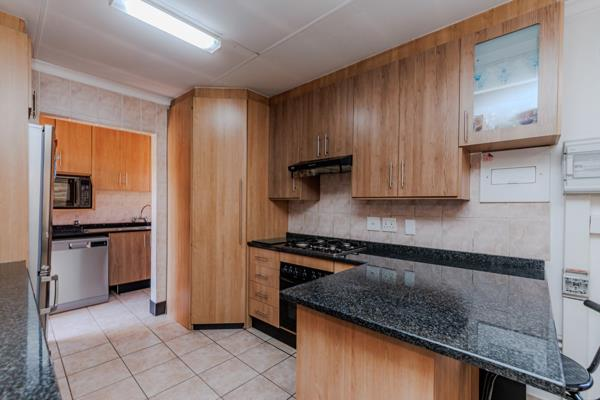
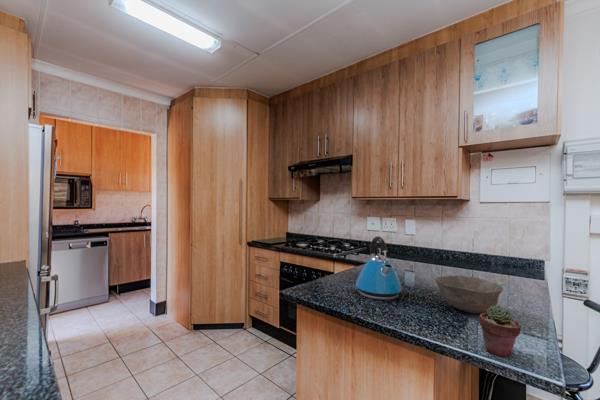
+ potted succulent [478,304,522,358]
+ bowl [434,274,504,314]
+ kettle [355,235,403,301]
